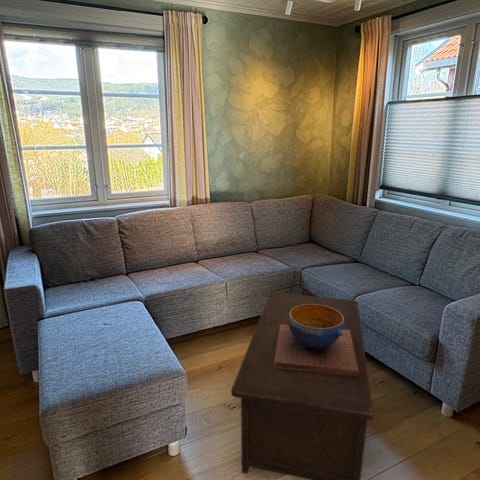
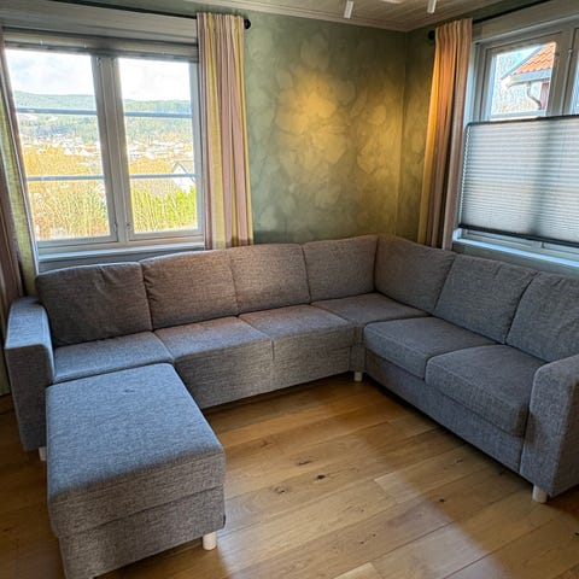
- cabinet [230,291,374,480]
- decorative bowl [275,304,359,375]
